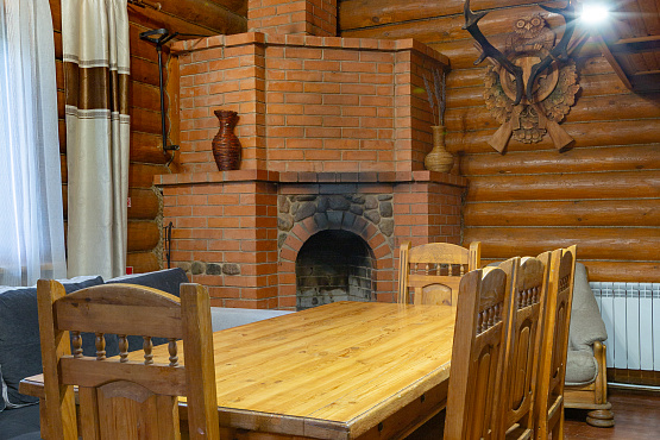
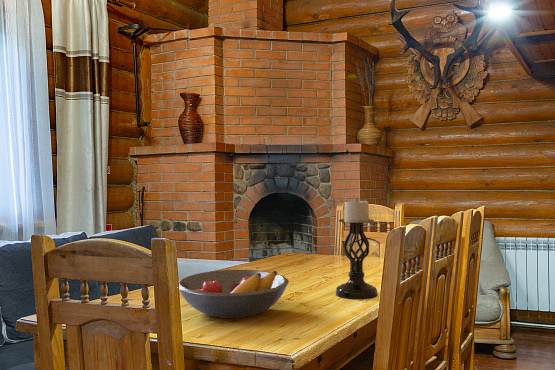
+ fruit bowl [178,269,290,319]
+ candle holder [335,197,379,300]
